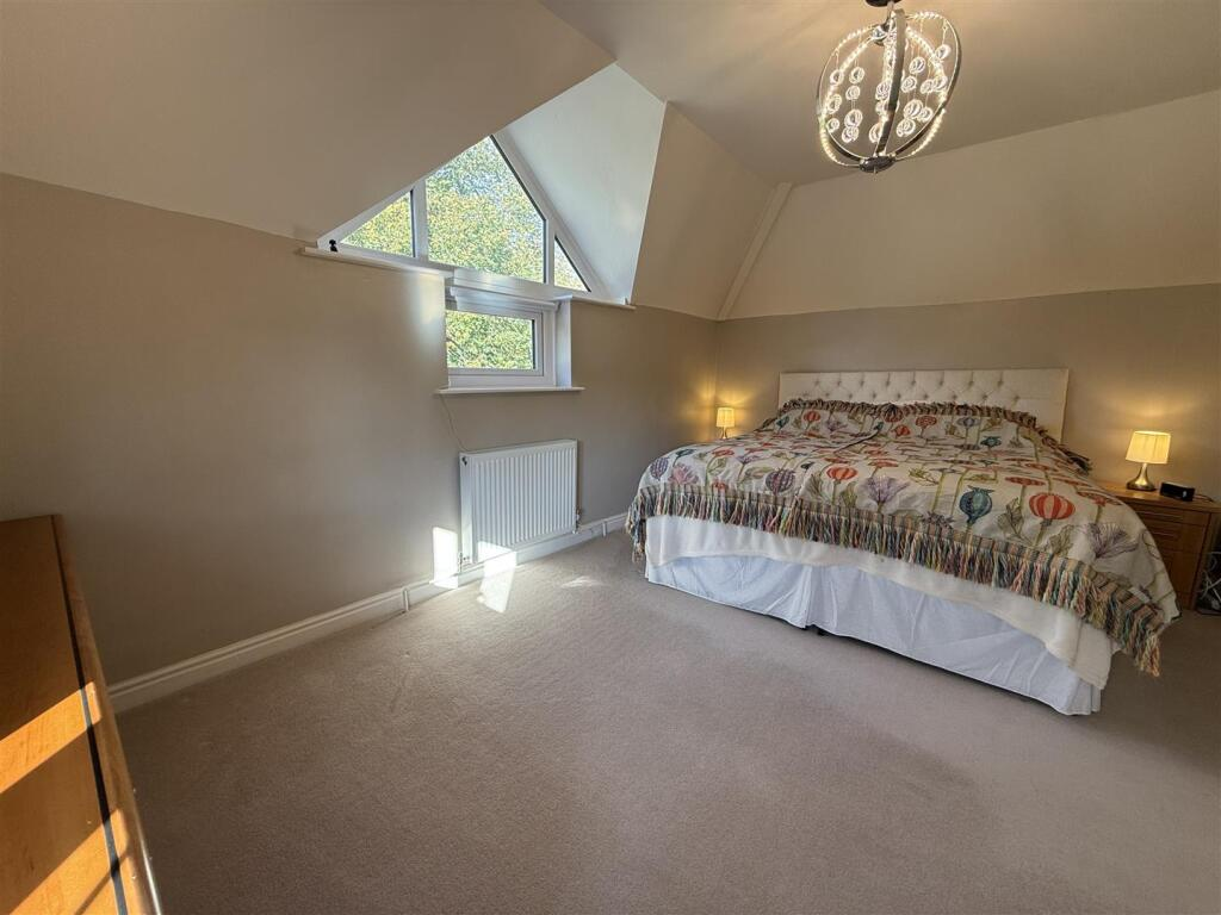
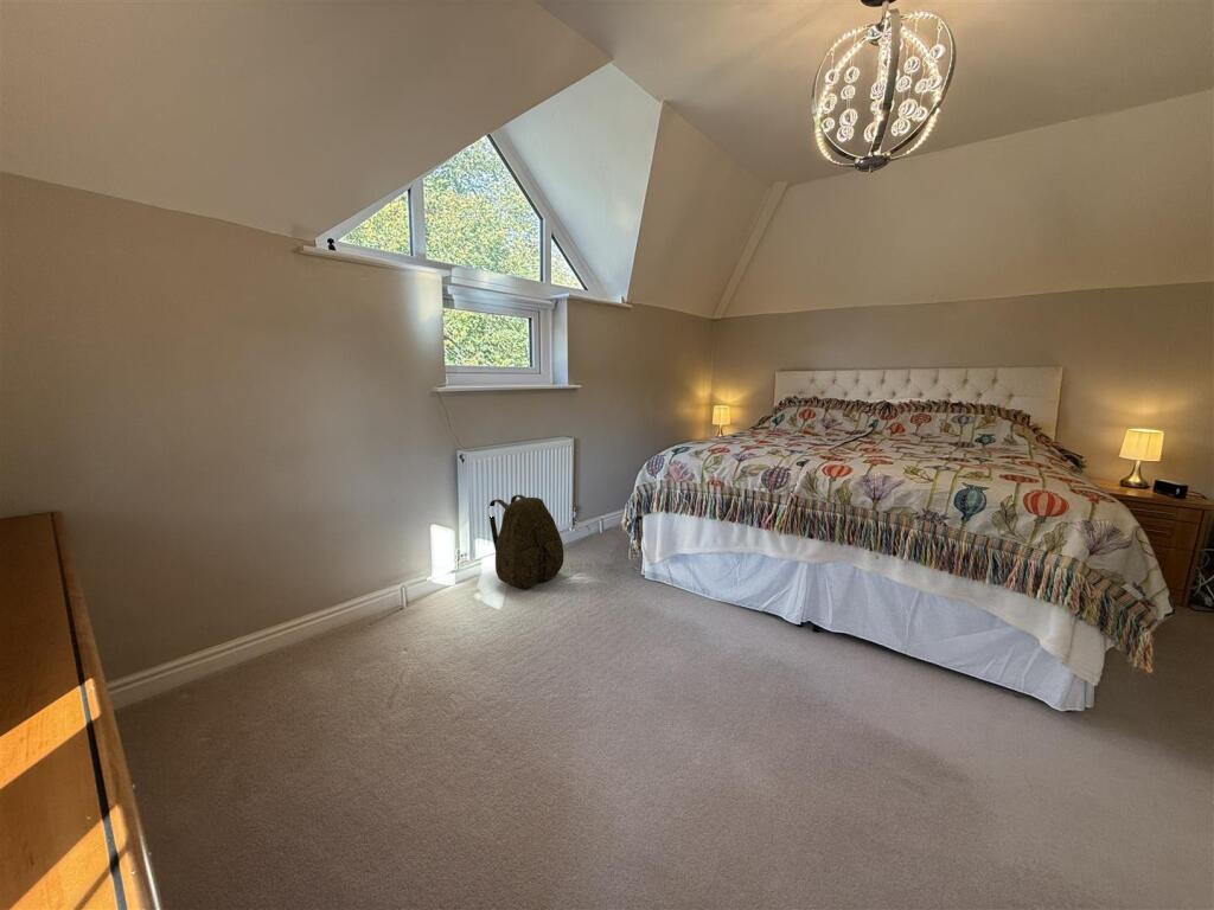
+ backpack [488,494,564,589]
